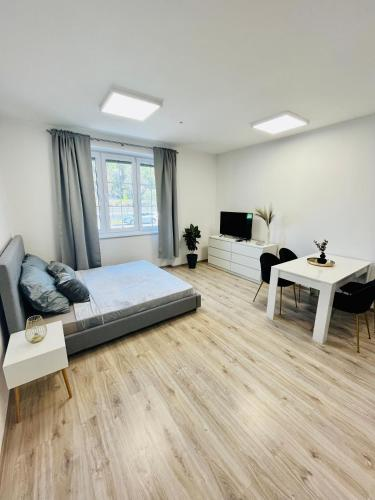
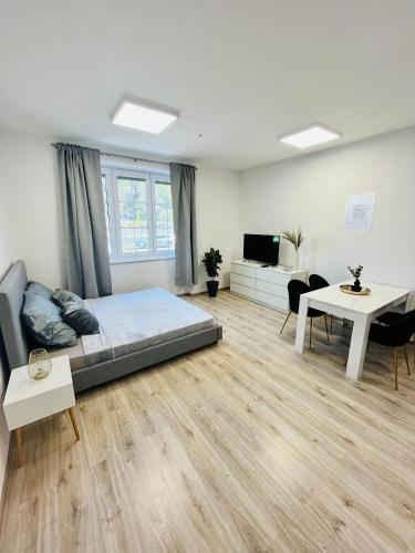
+ wall art [342,191,378,233]
